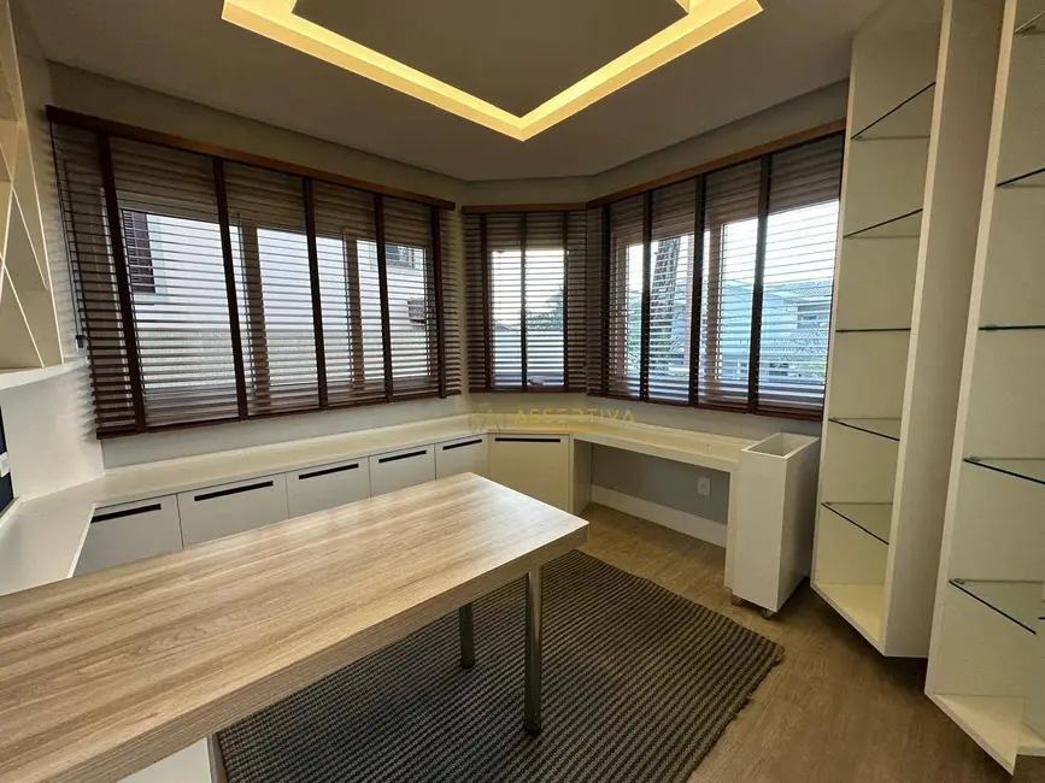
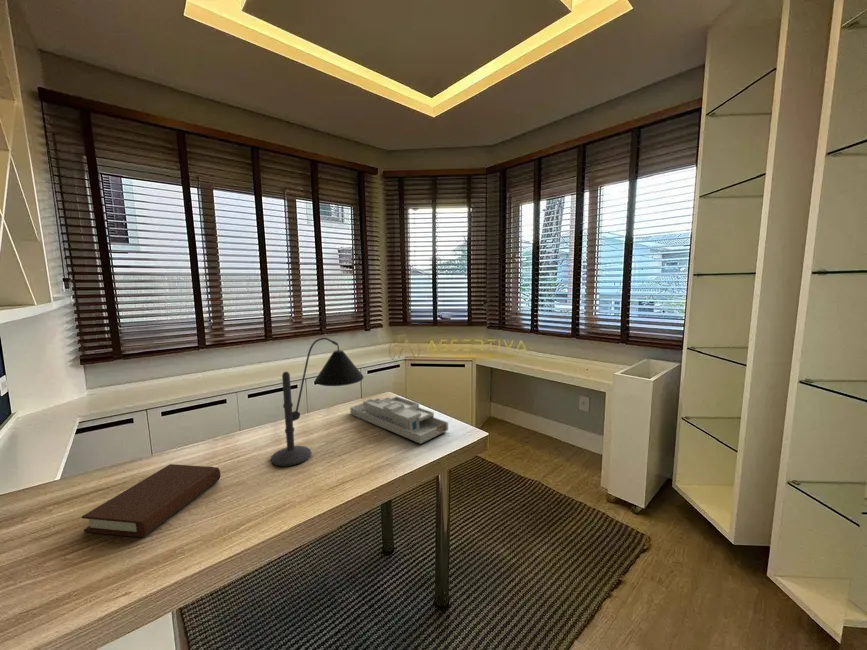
+ desk lamp [270,337,365,467]
+ desk organizer [349,395,449,445]
+ book [81,463,221,538]
